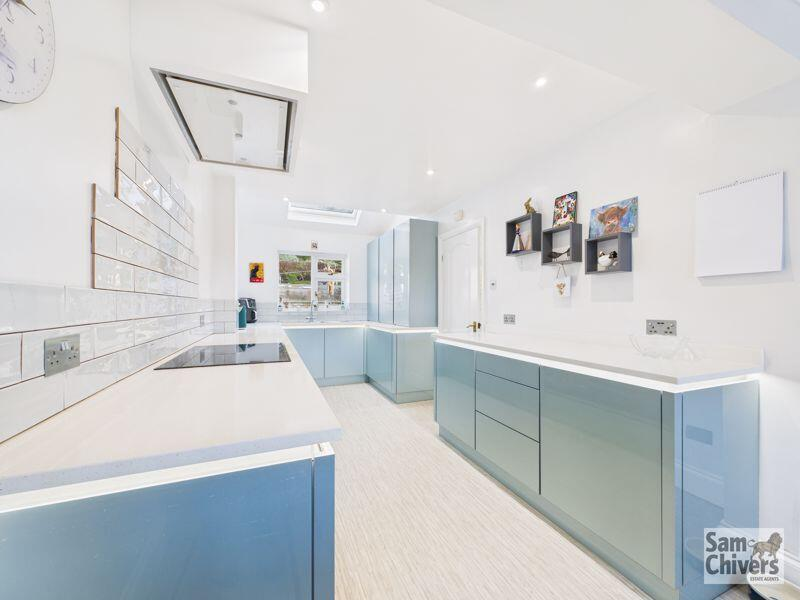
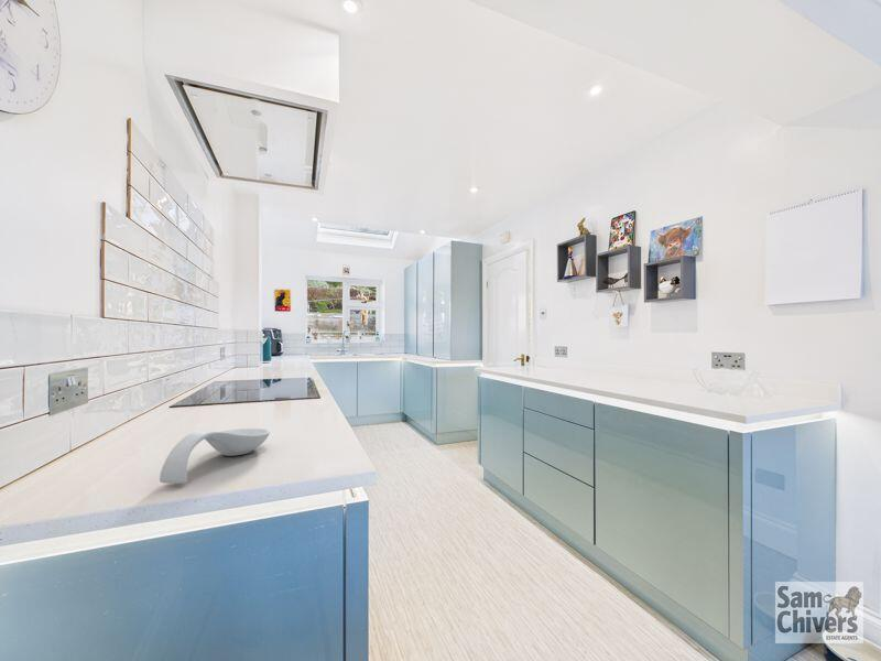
+ spoon rest [159,427,271,485]
